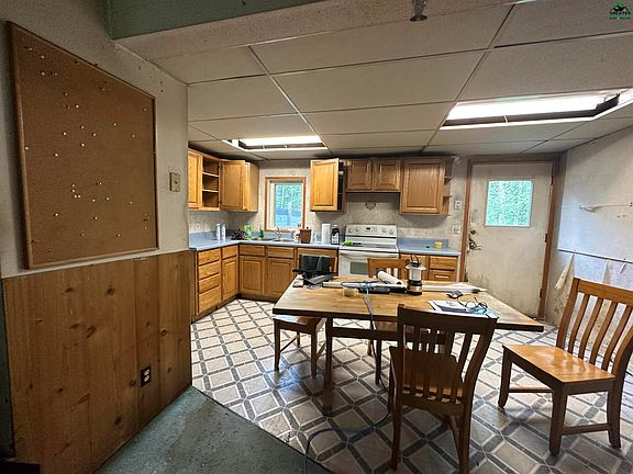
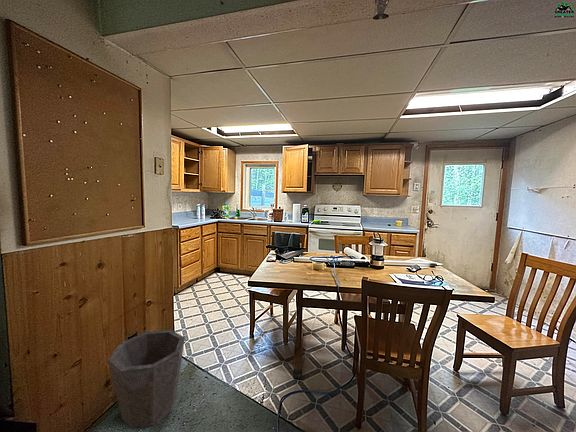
+ waste bin [107,329,186,430]
